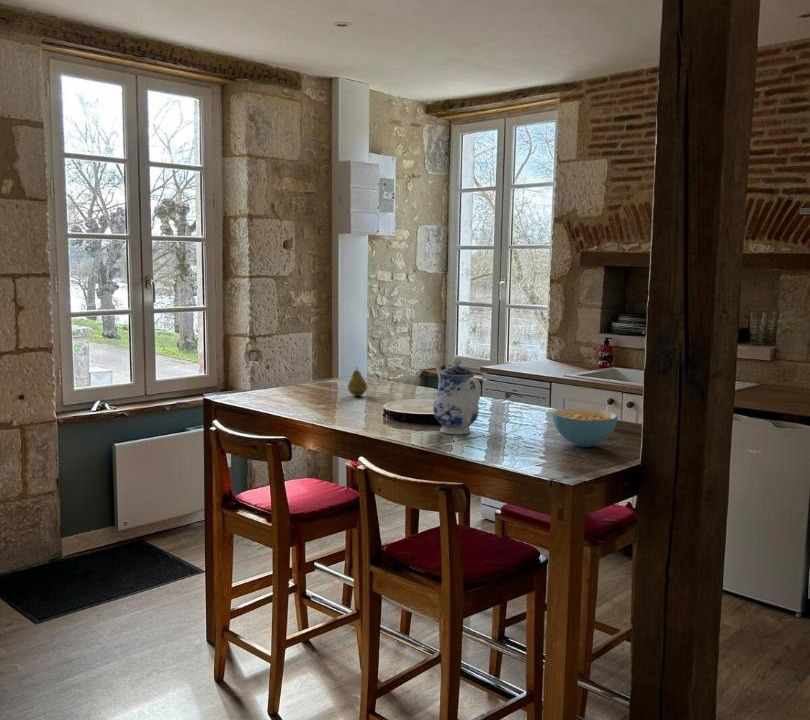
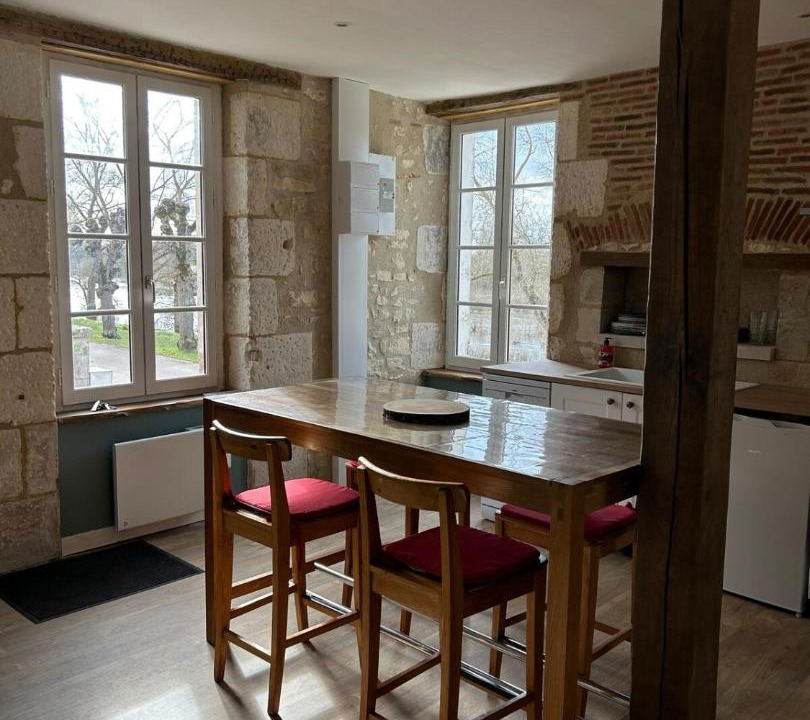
- cereal bowl [552,408,619,448]
- fruit [347,366,368,397]
- teapot [432,356,482,435]
